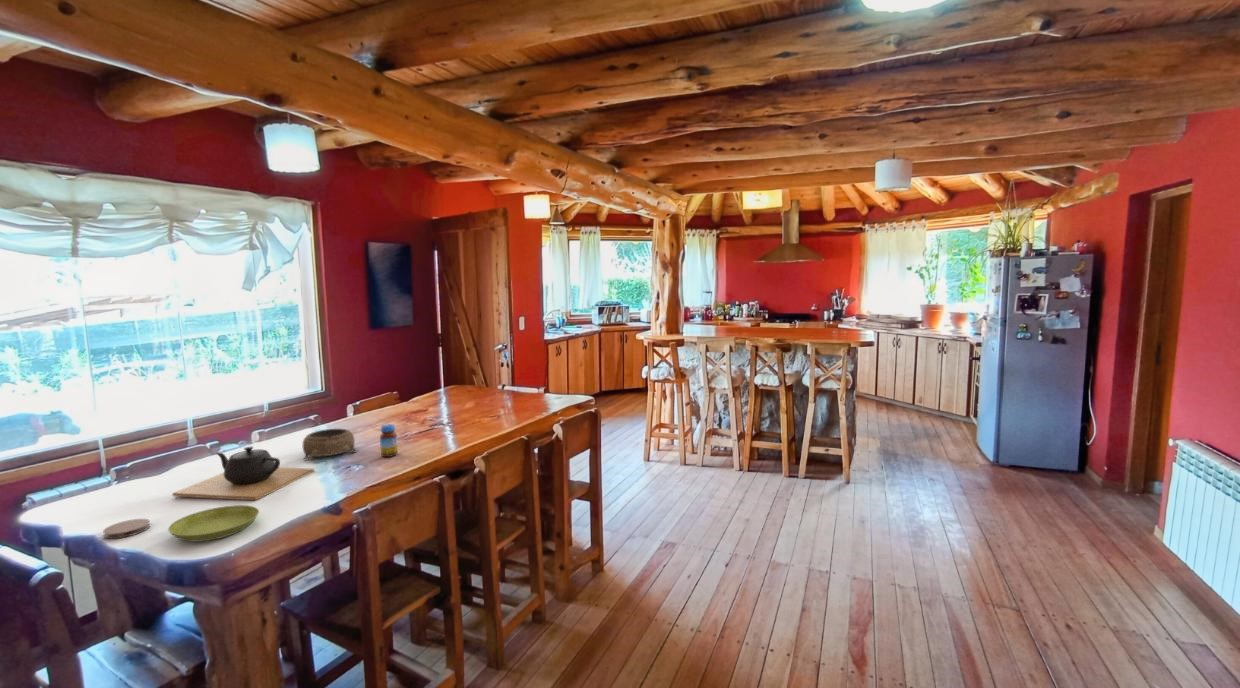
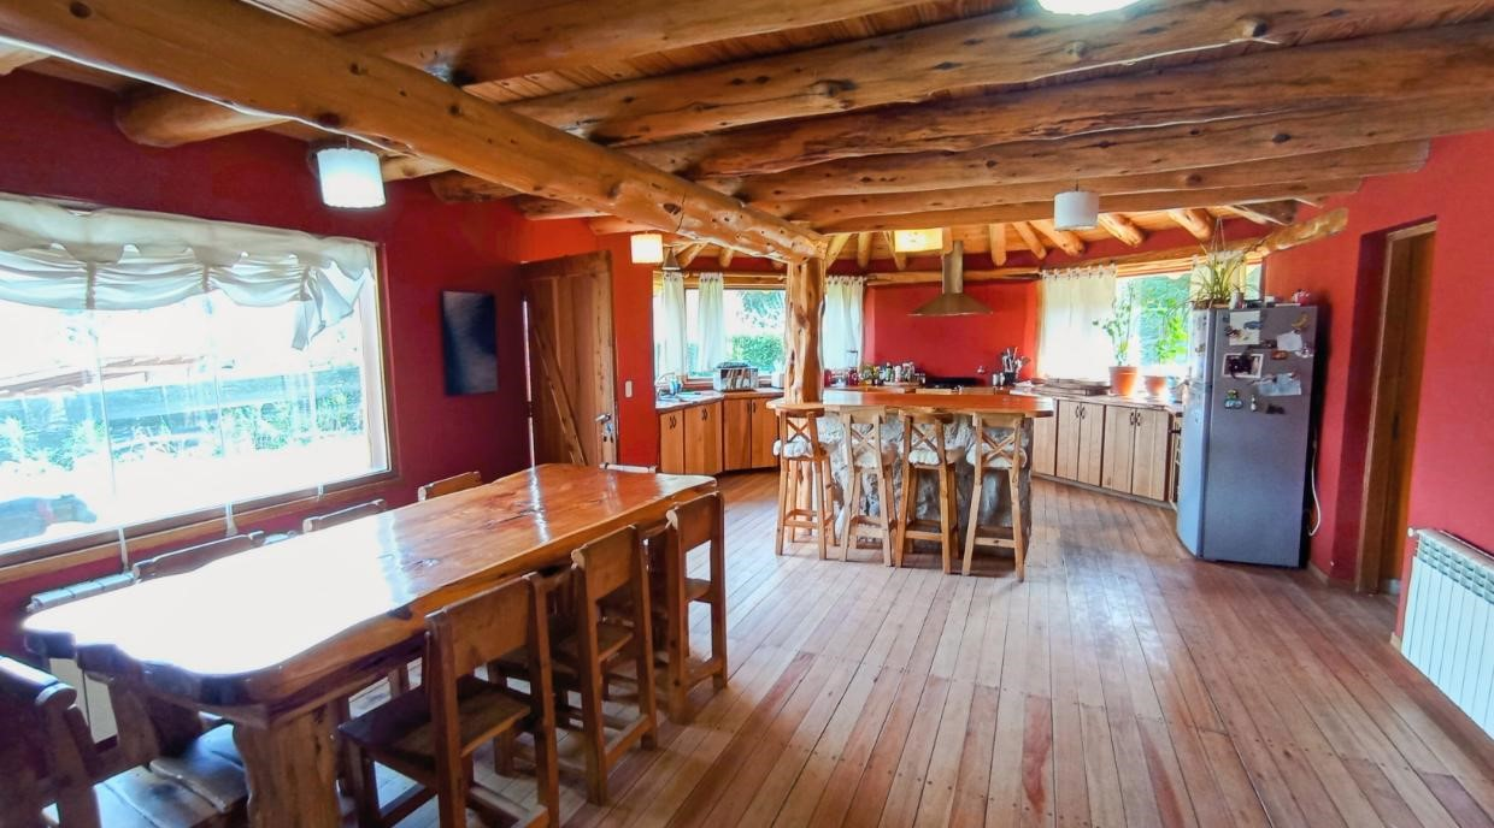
- saucer [167,504,260,543]
- jar [379,423,399,458]
- coaster [102,518,151,540]
- decorative bowl [302,428,358,461]
- teapot [171,446,315,501]
